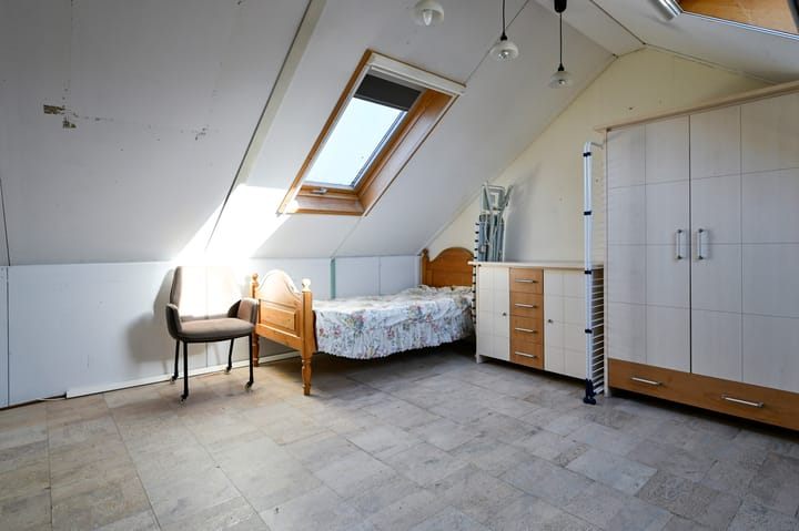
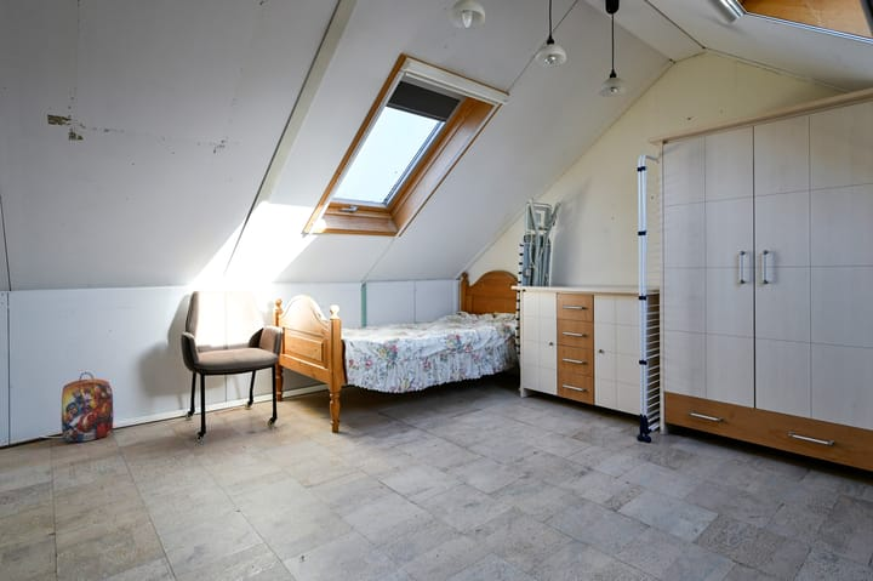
+ backpack [61,371,115,443]
